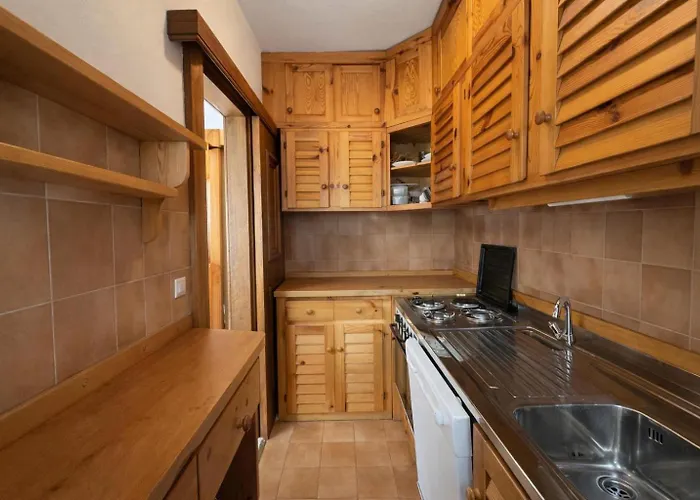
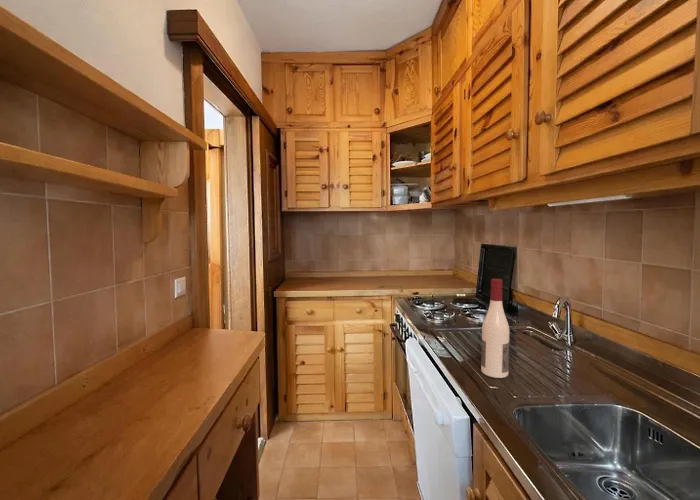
+ alcohol [480,278,511,379]
